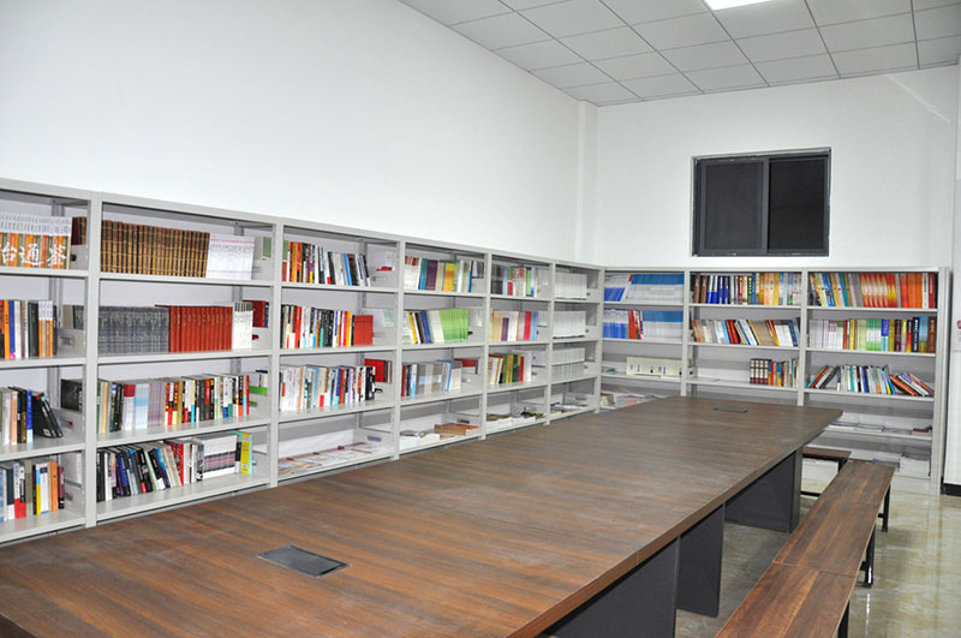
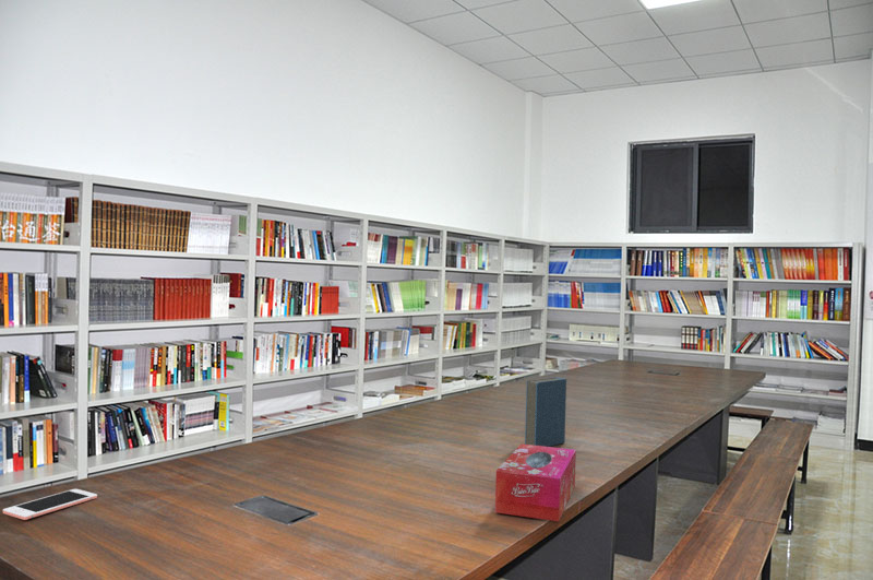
+ cell phone [2,488,98,521]
+ tissue box [494,443,577,522]
+ book [524,376,567,447]
